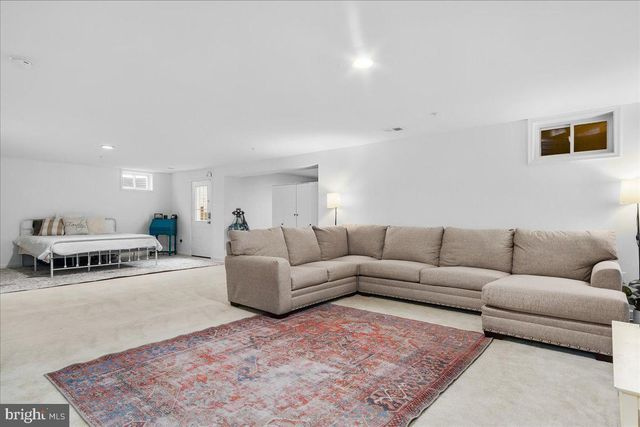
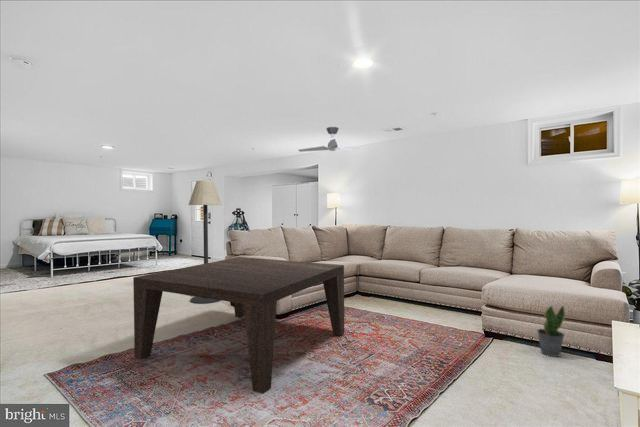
+ potted plant [536,304,566,358]
+ ceiling fan [297,126,368,153]
+ coffee table [132,256,345,395]
+ floor lamp [188,180,223,305]
